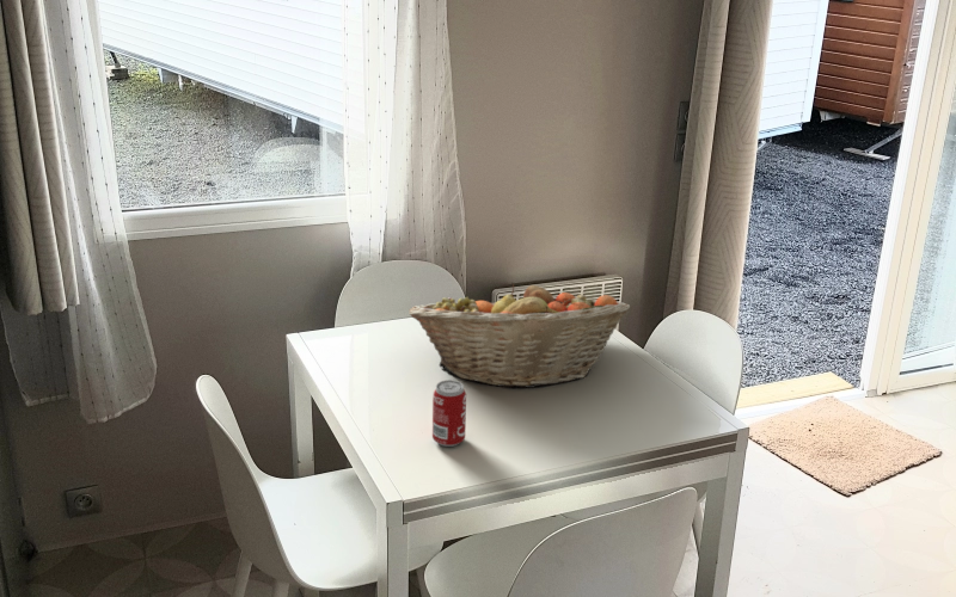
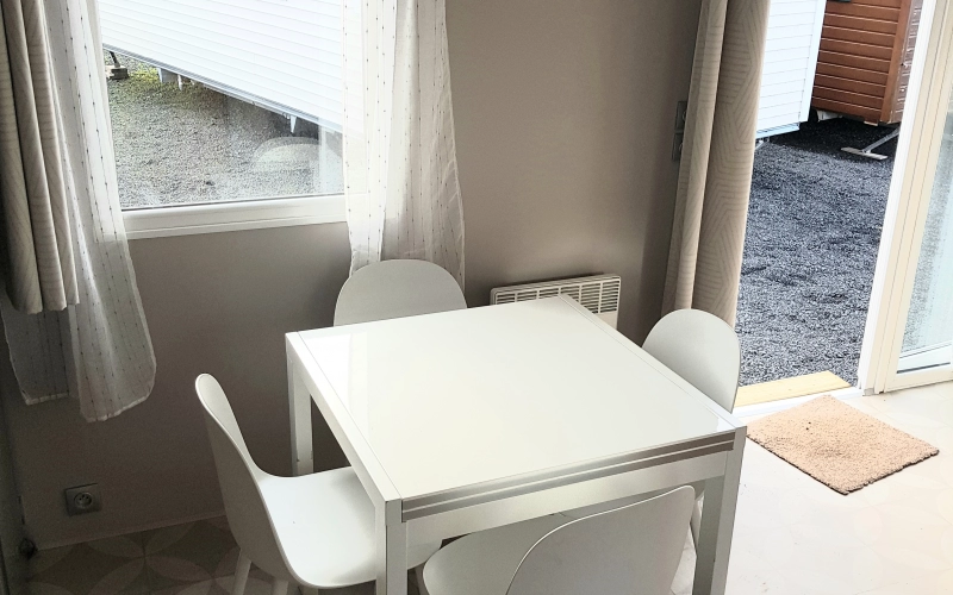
- beverage can [431,378,467,448]
- fruit basket [407,281,631,389]
